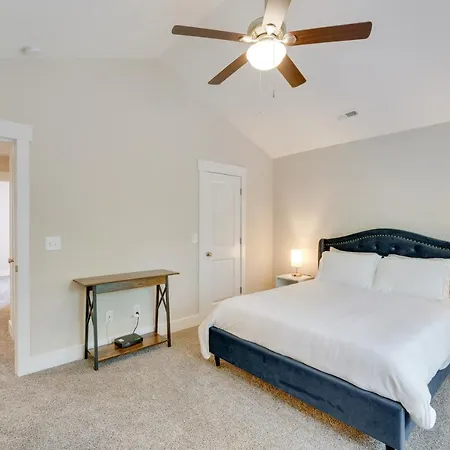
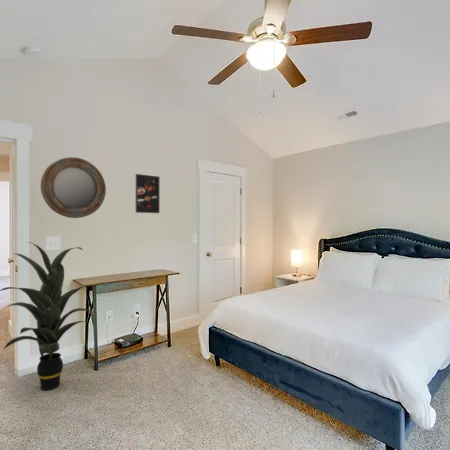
+ home mirror [40,156,107,219]
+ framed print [135,173,160,214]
+ indoor plant [0,241,97,391]
